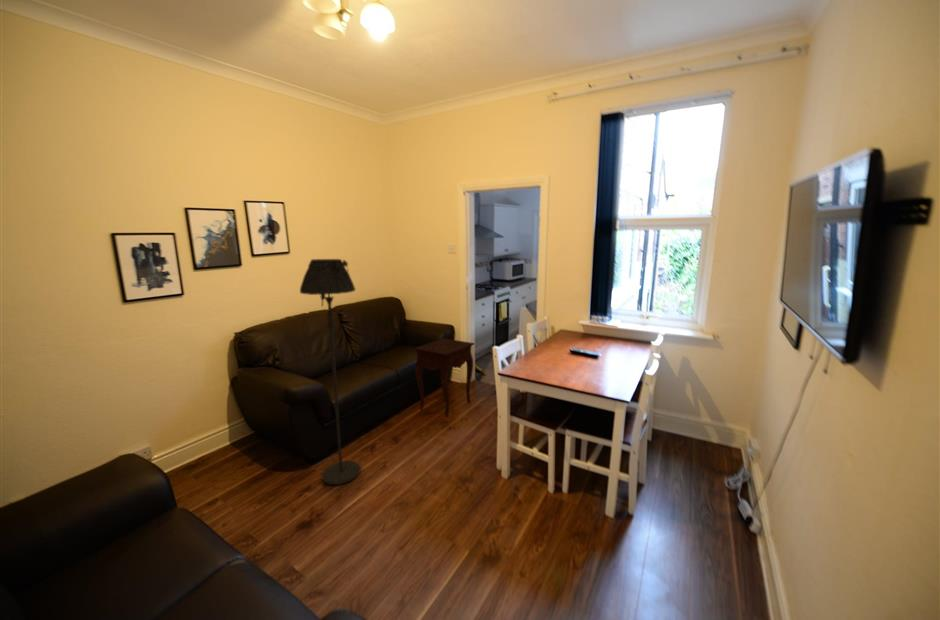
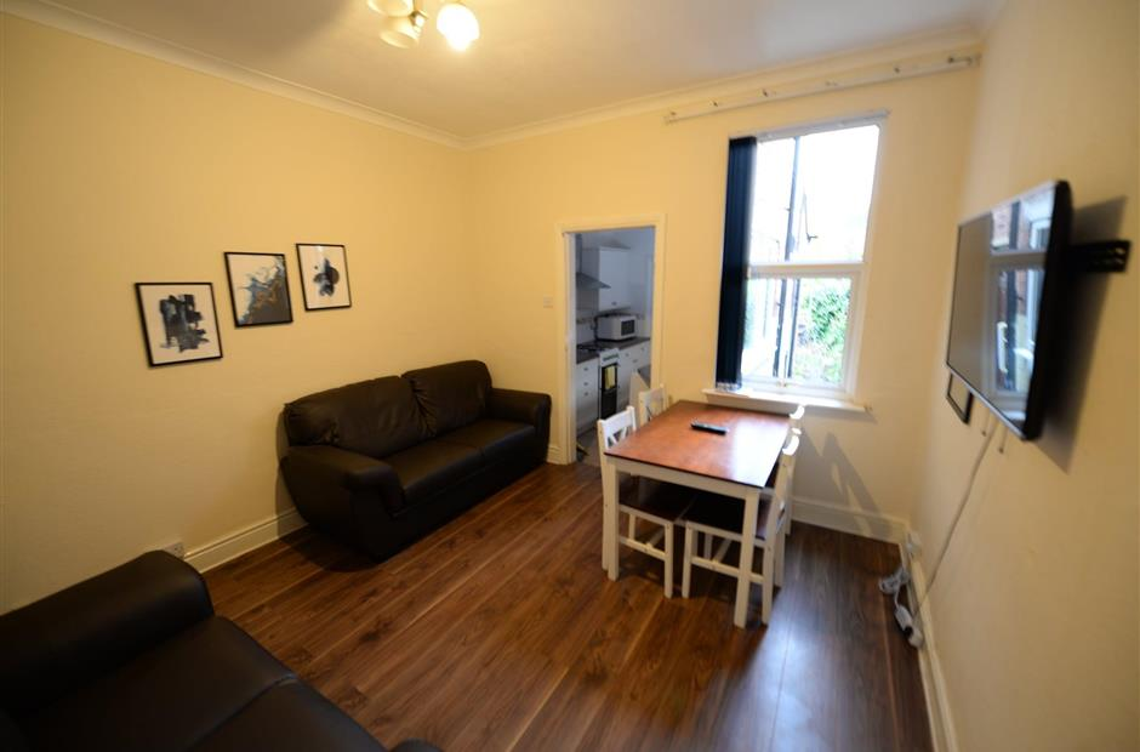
- side table [413,337,475,418]
- floor lamp [299,258,362,486]
